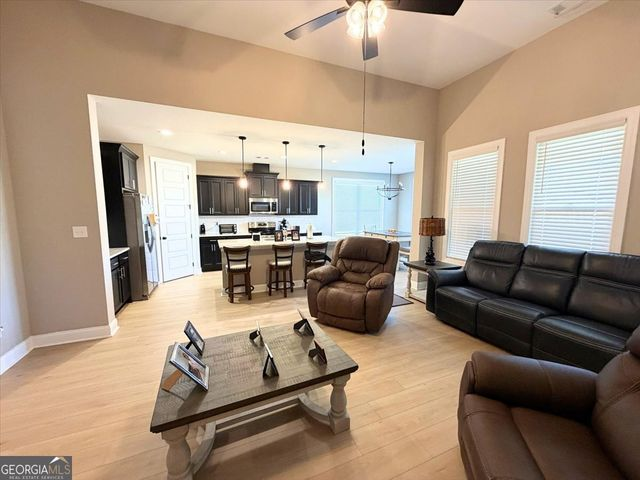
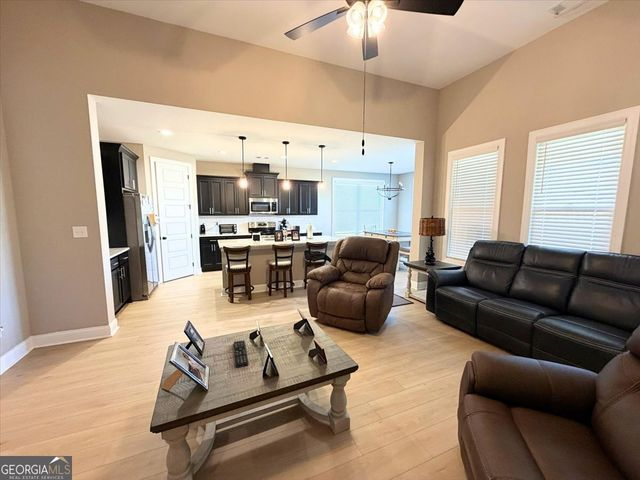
+ remote control [232,339,250,369]
